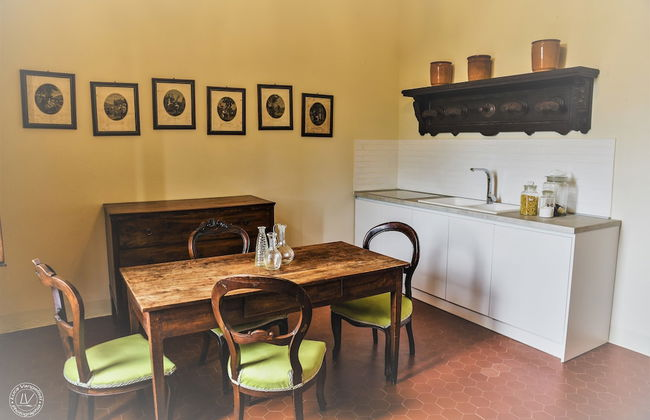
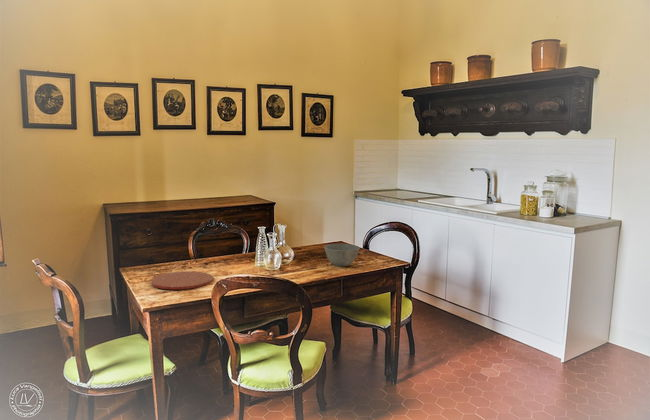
+ plate [150,270,214,291]
+ bowl [323,243,360,268]
